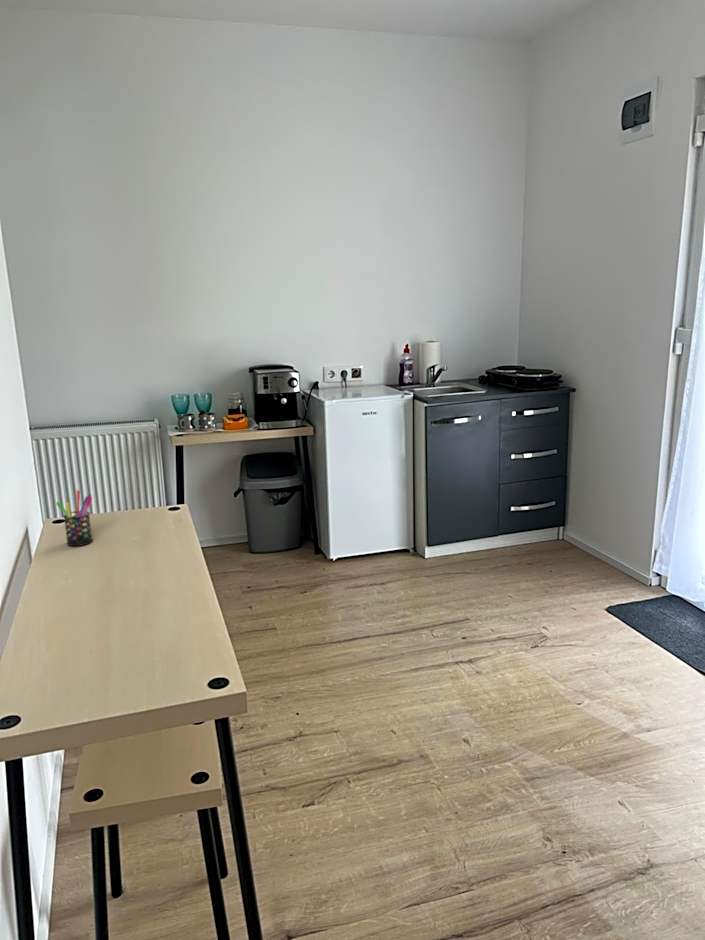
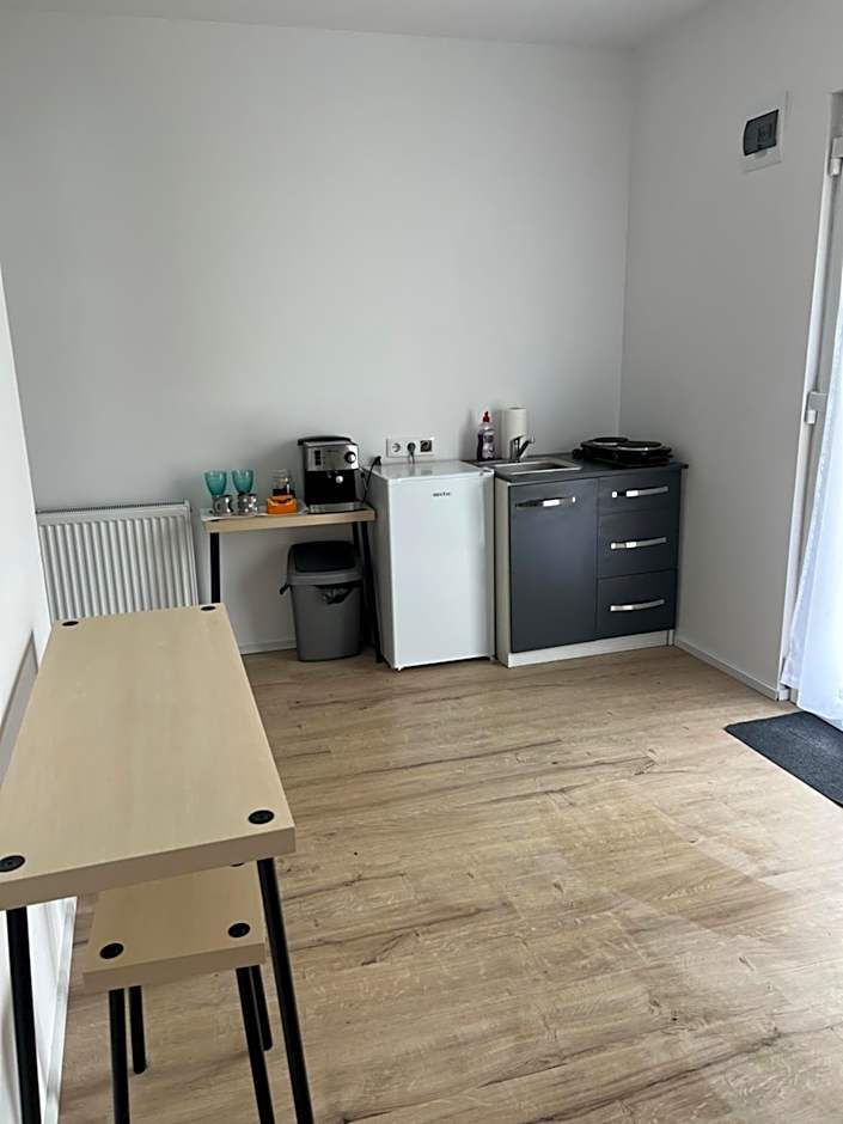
- pen holder [55,489,94,547]
